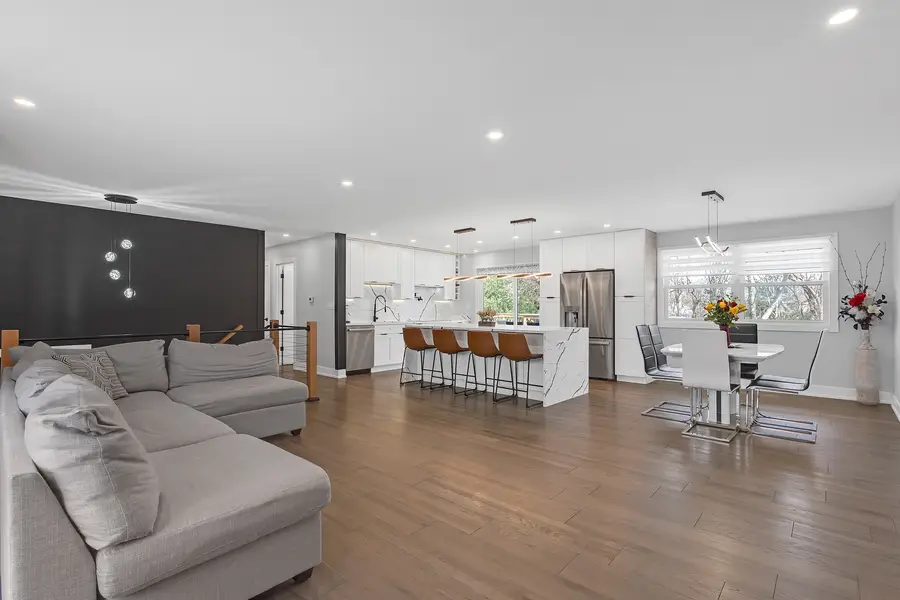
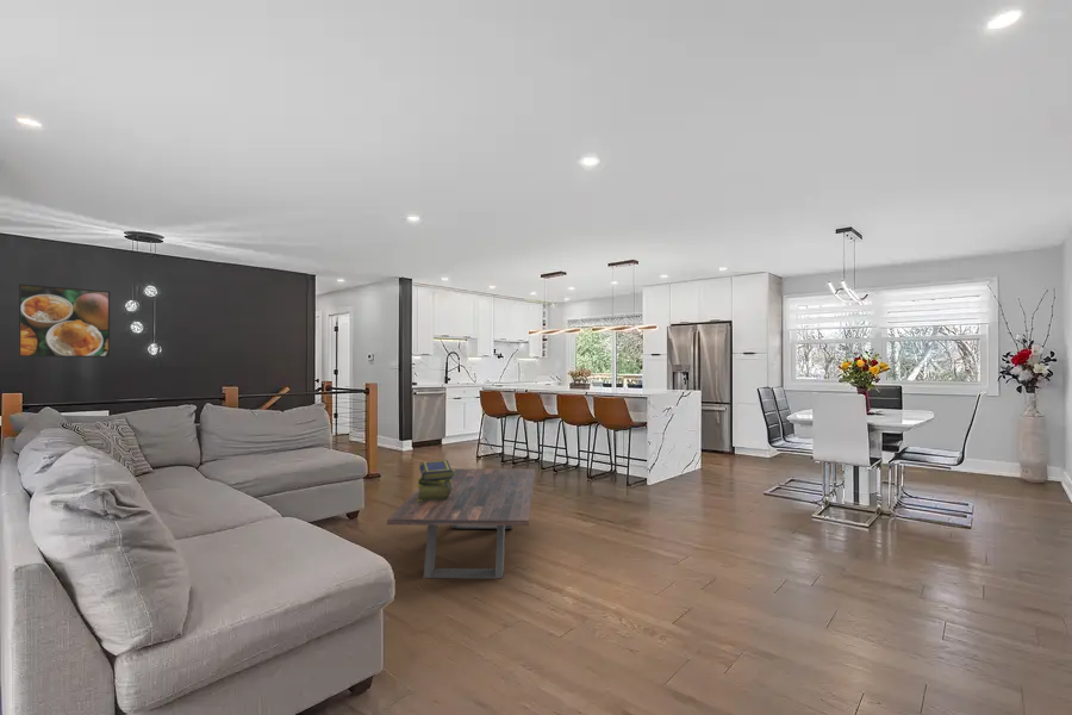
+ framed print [17,282,112,359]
+ stack of books [416,459,455,502]
+ coffee table [386,467,536,579]
